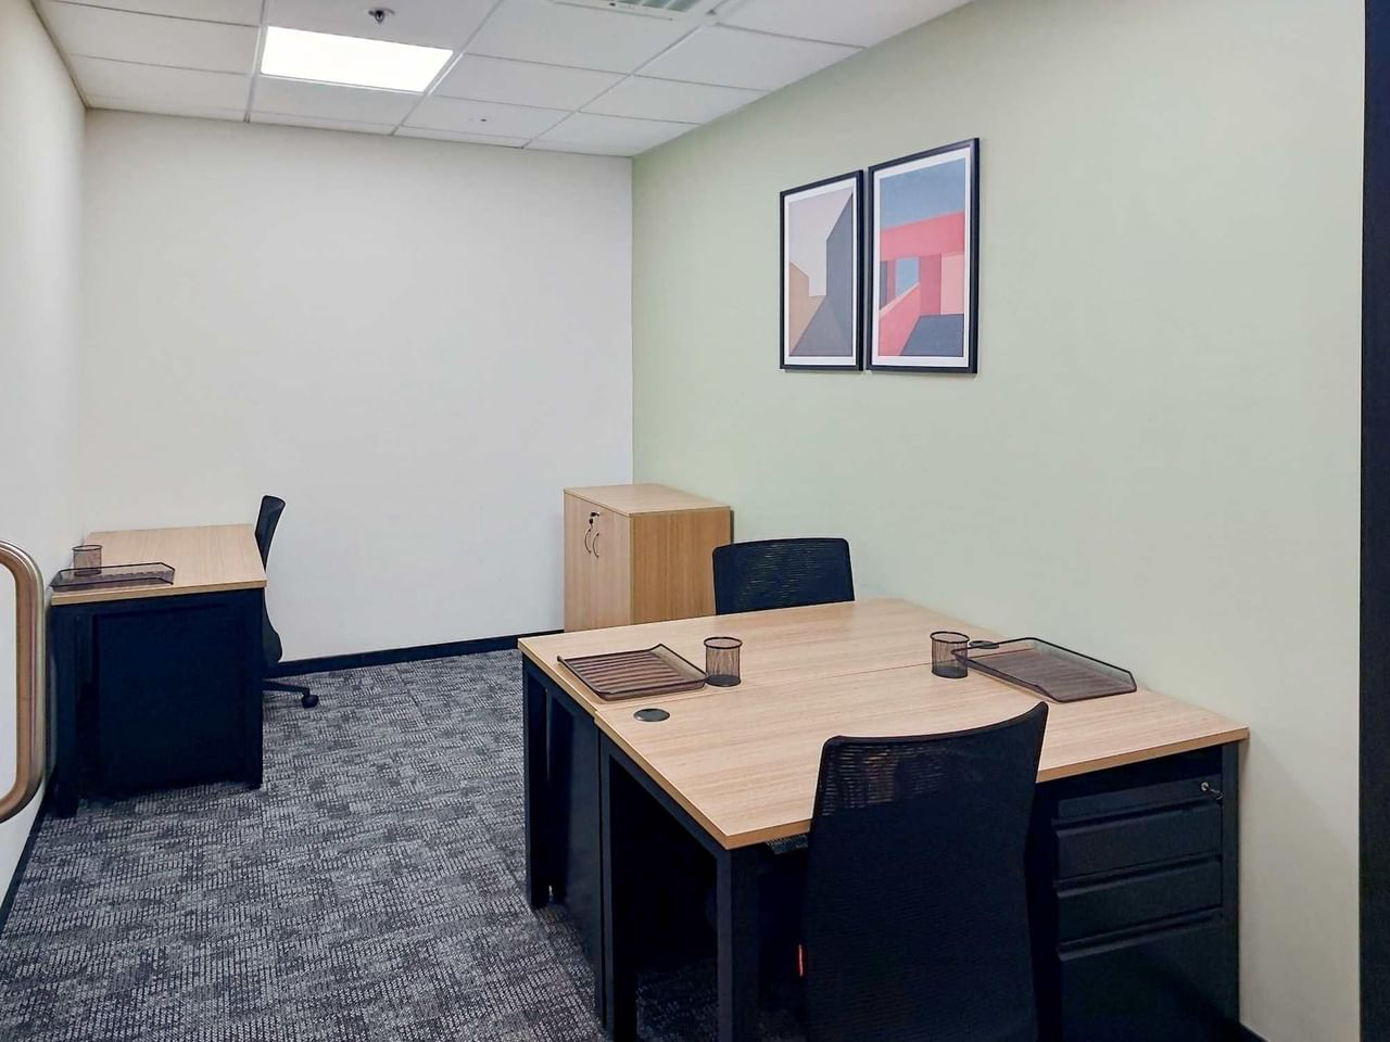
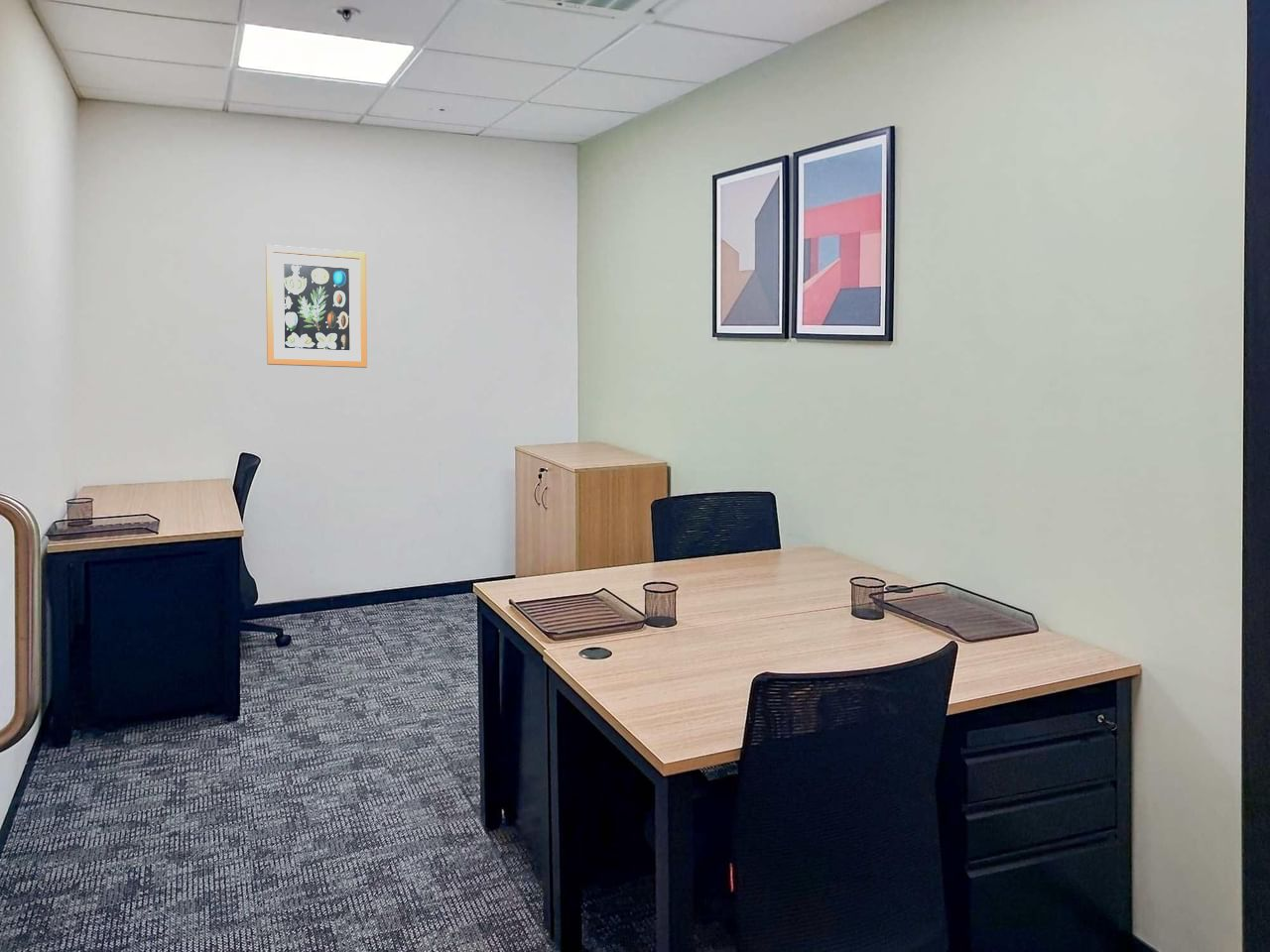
+ wall art [265,244,368,369]
